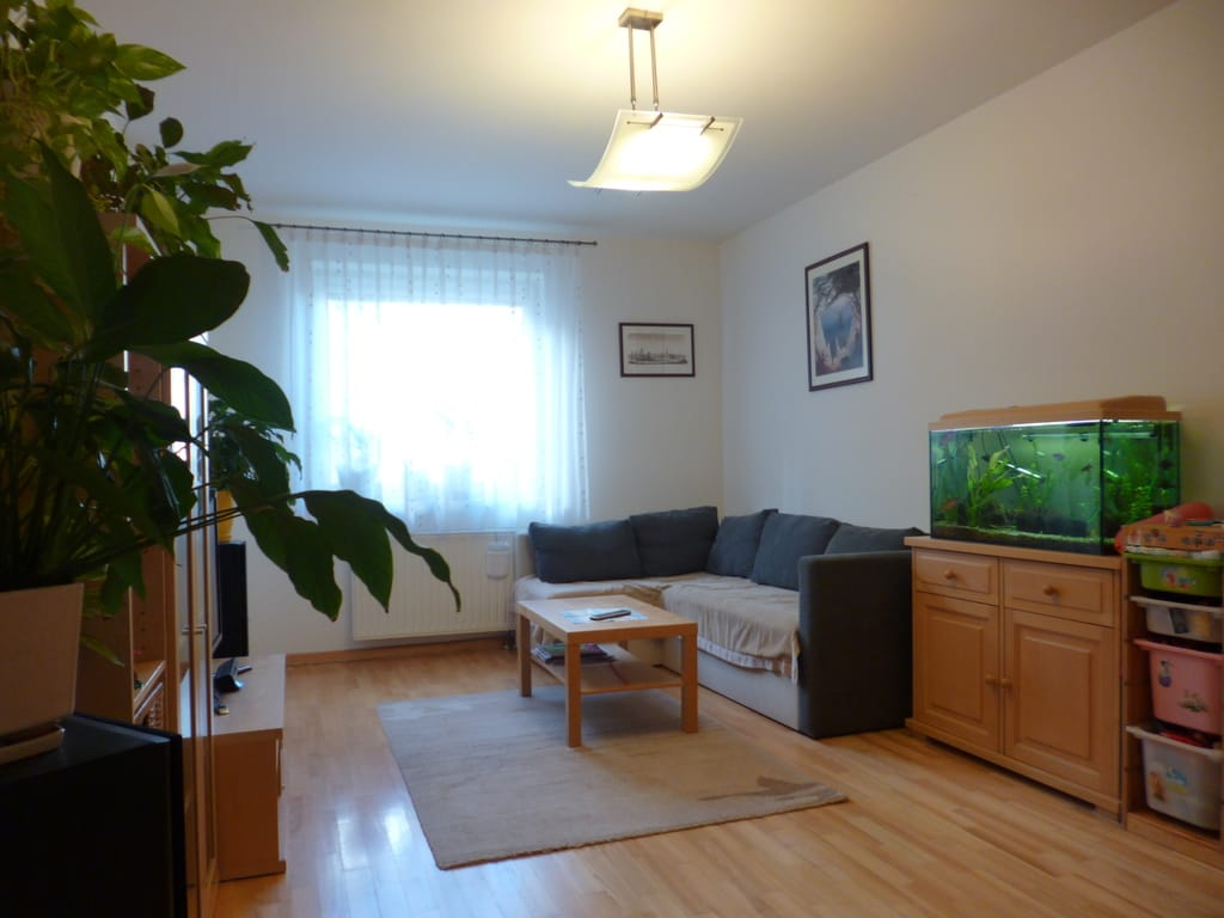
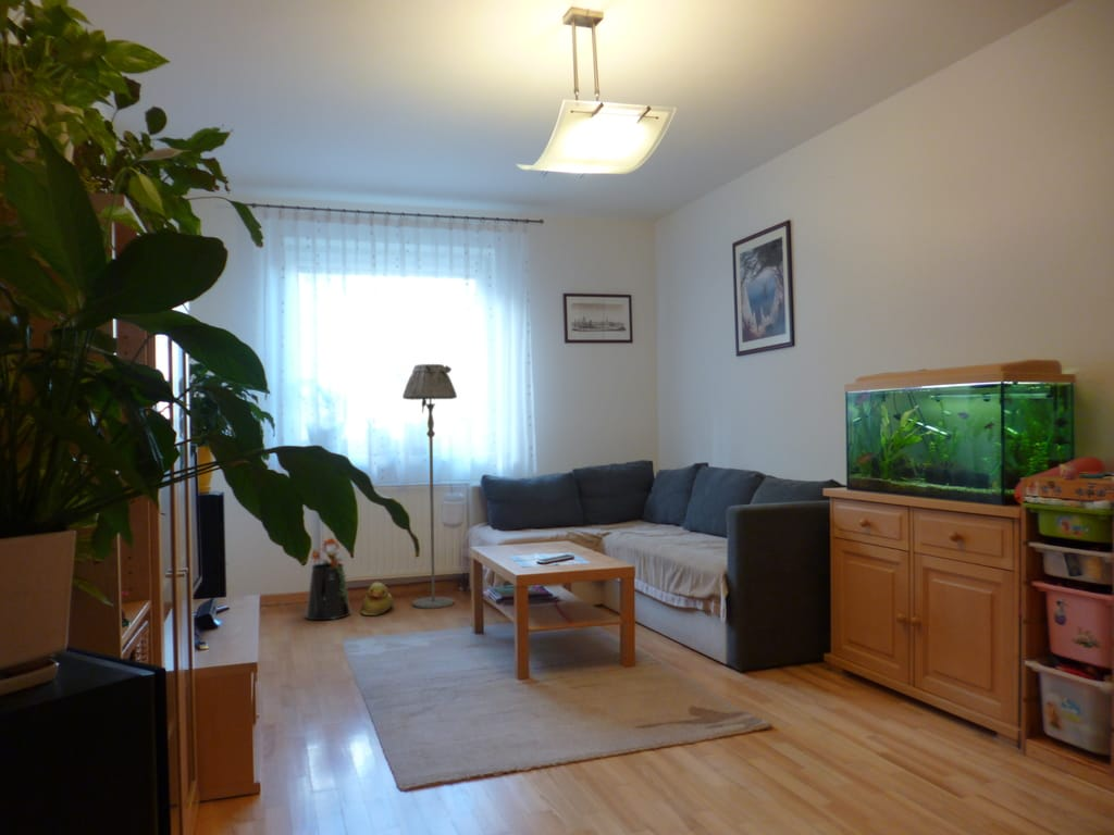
+ rubber duck [360,582,394,616]
+ floor lamp [401,363,458,610]
+ watering can [304,536,352,621]
